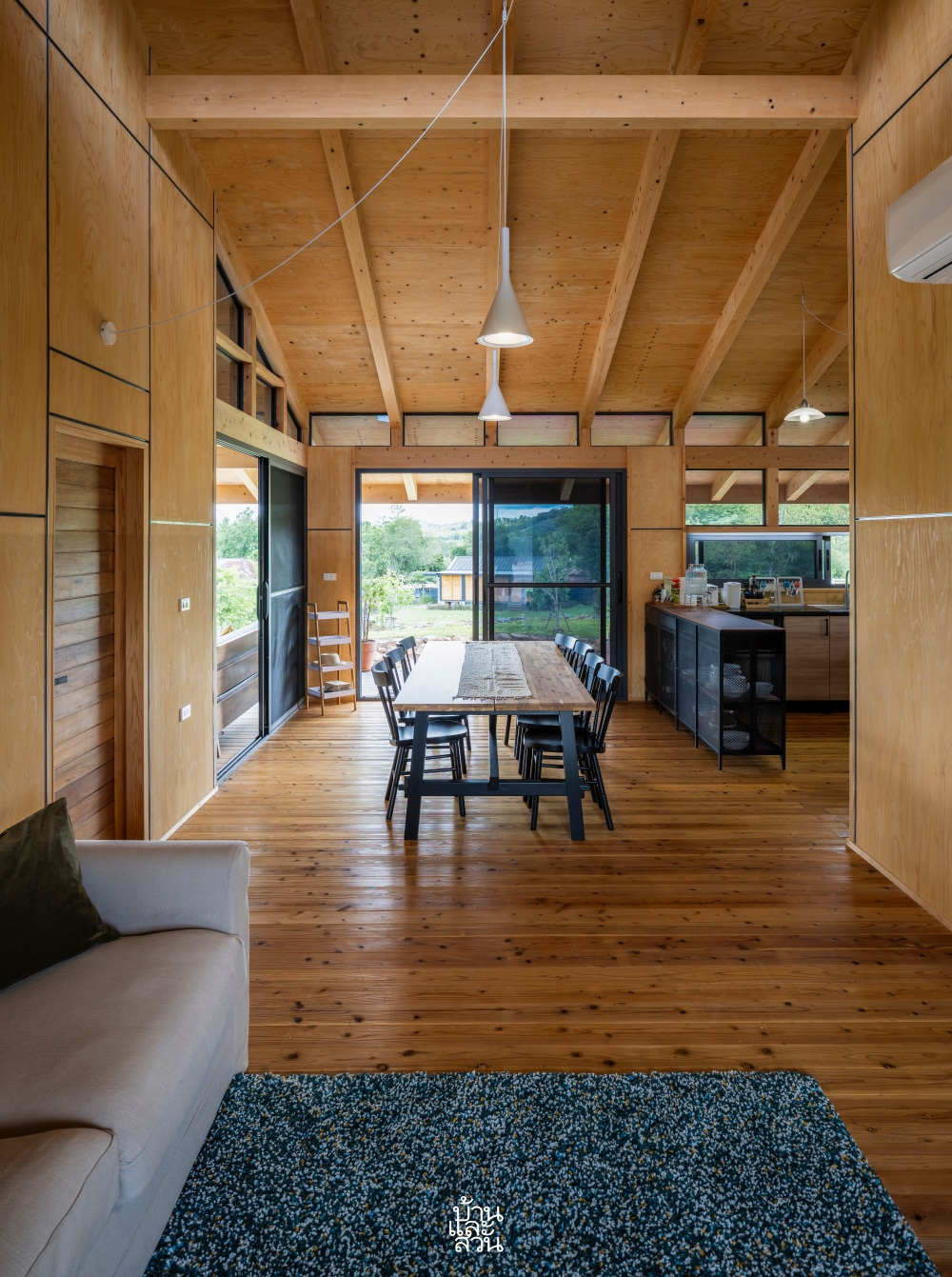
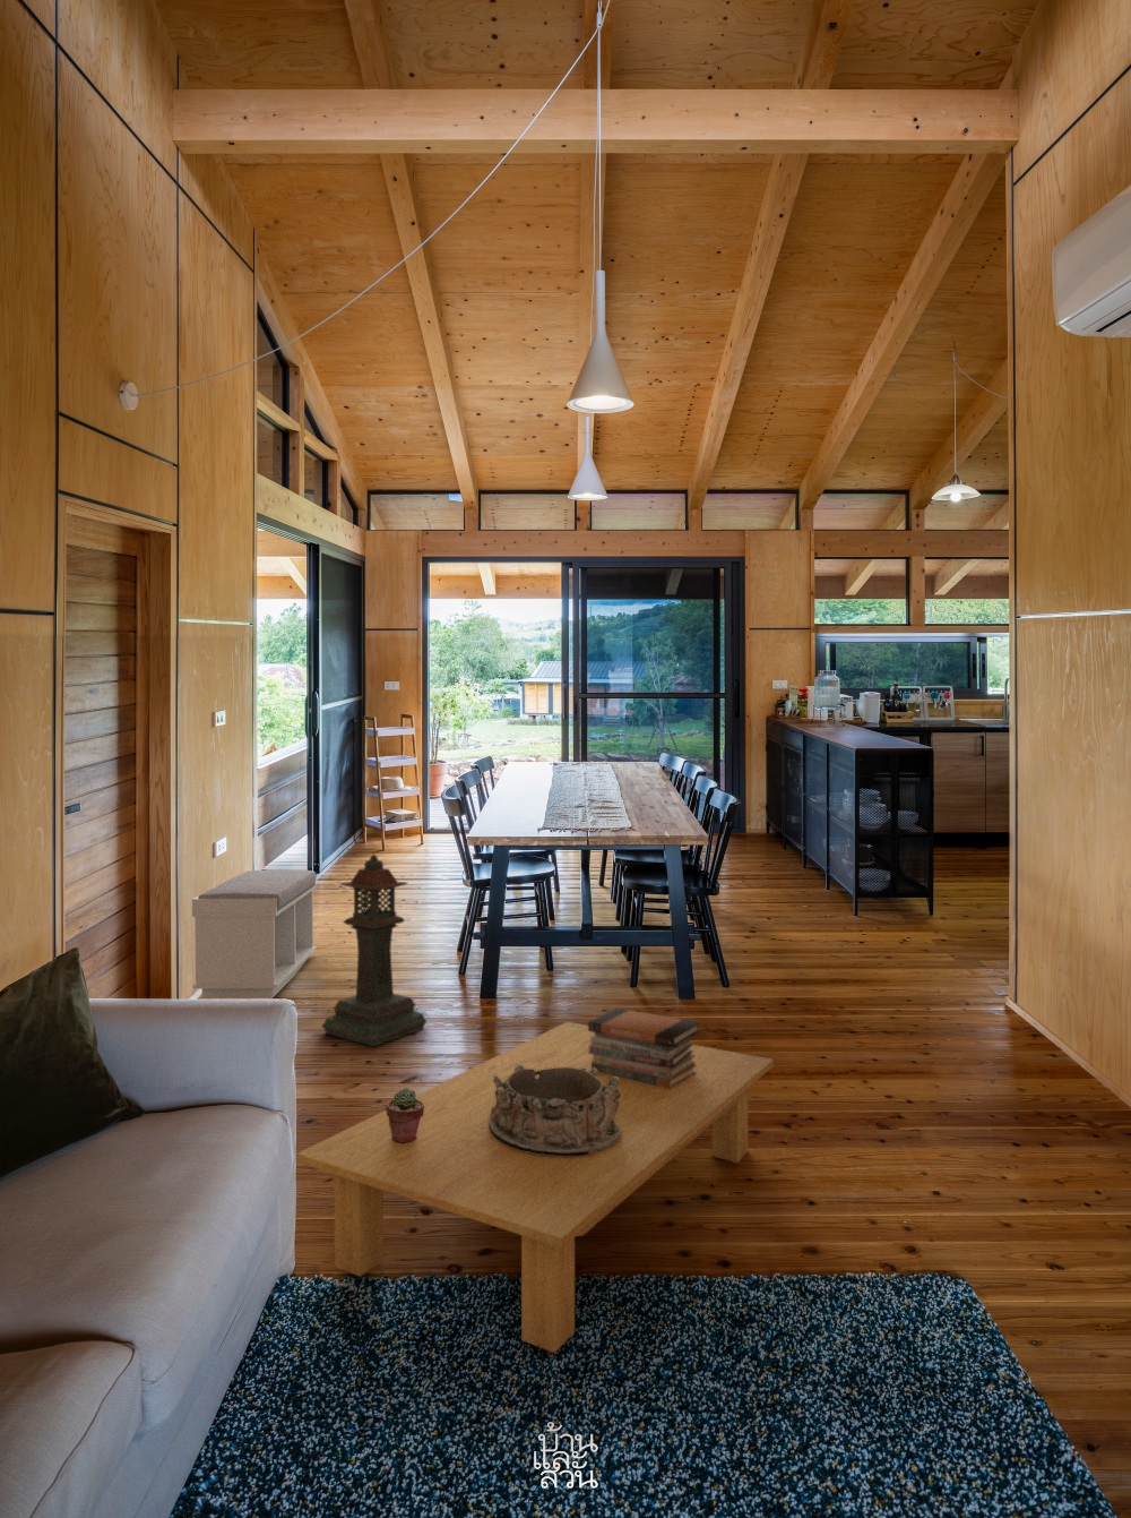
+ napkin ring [488,1064,621,1155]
+ bench [191,869,318,1000]
+ potted succulent [385,1086,424,1145]
+ book stack [587,1008,701,1089]
+ lantern [321,852,428,1047]
+ coffee table [295,1021,775,1354]
